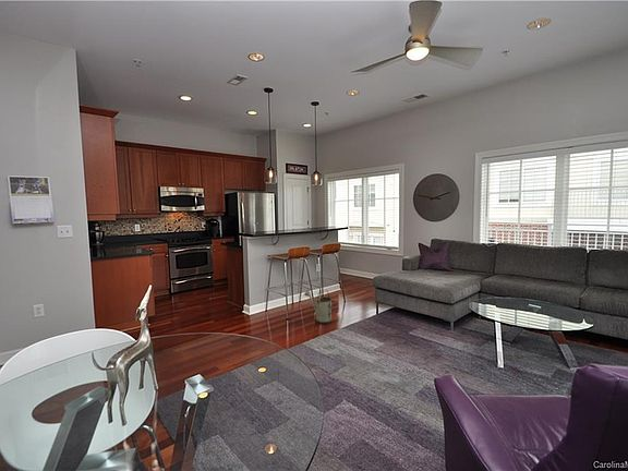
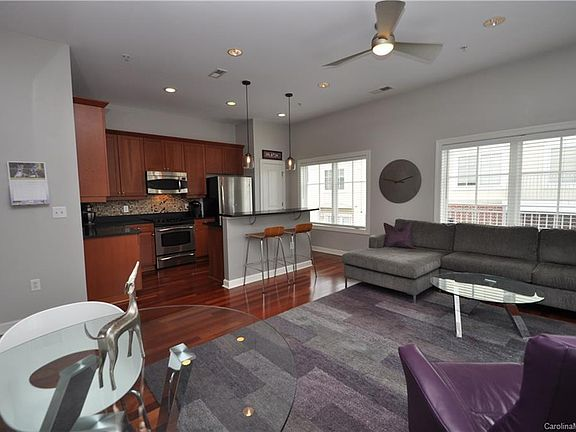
- watering can [303,289,334,325]
